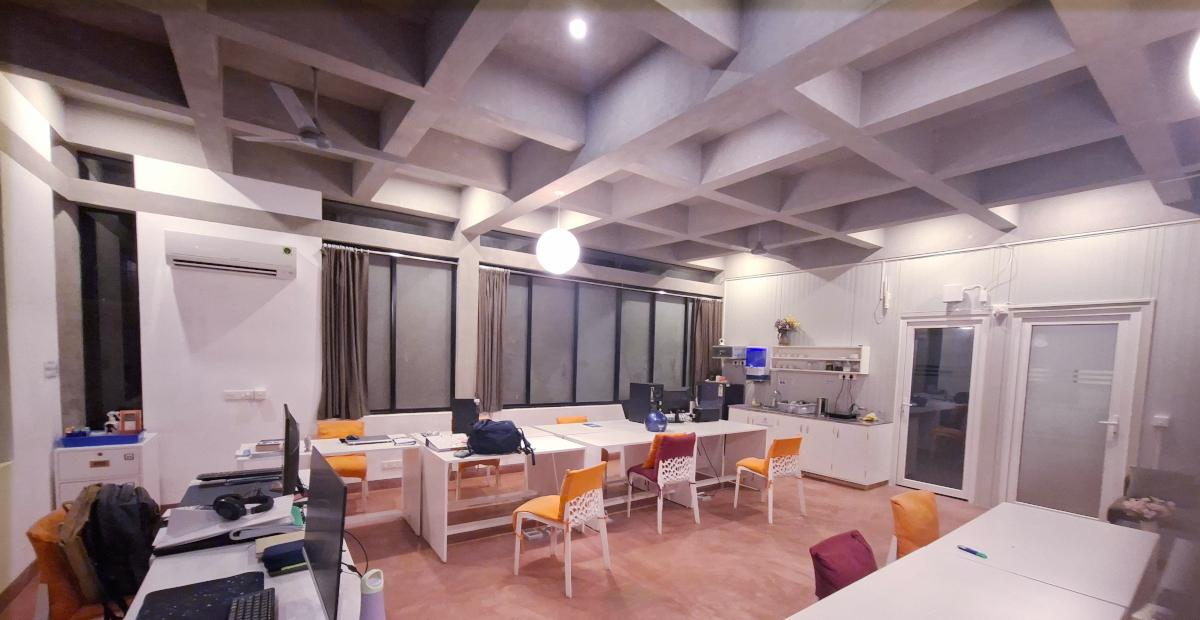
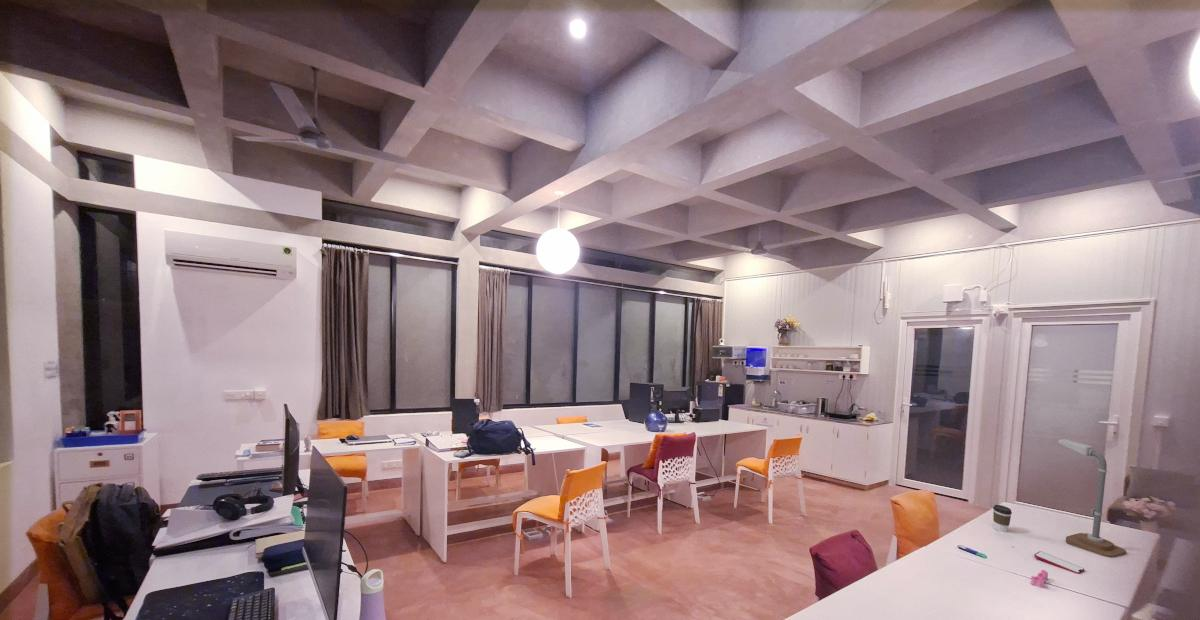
+ desk lamp [1057,438,1127,558]
+ smartphone [1033,550,1085,575]
+ cylinder [1030,569,1049,589]
+ coffee cup [992,504,1013,533]
